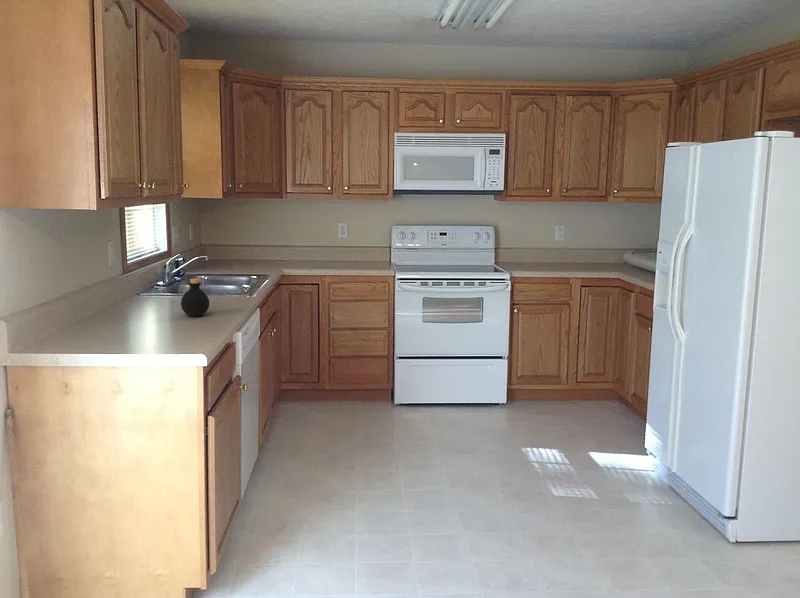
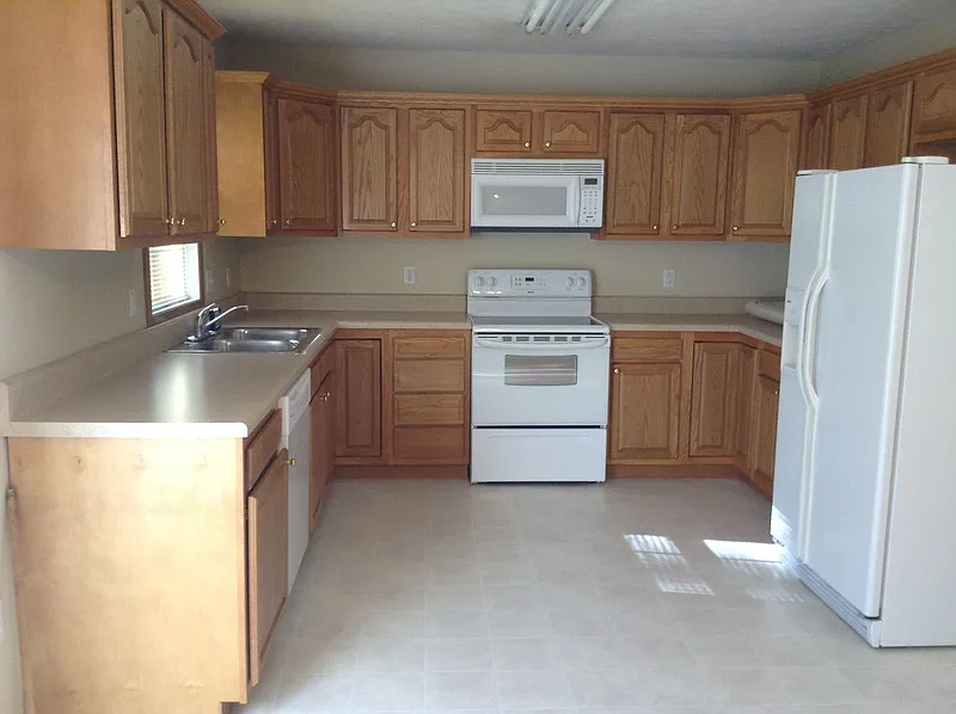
- bottle [180,278,210,318]
